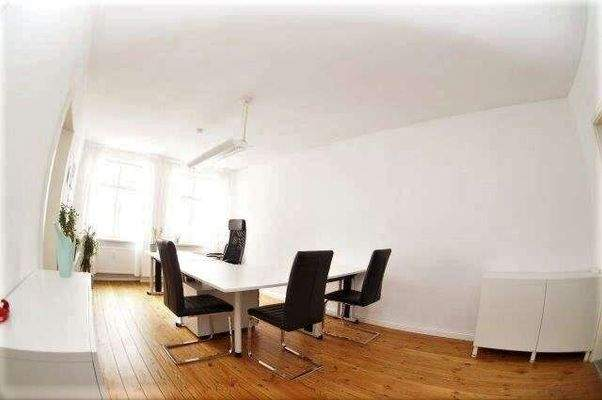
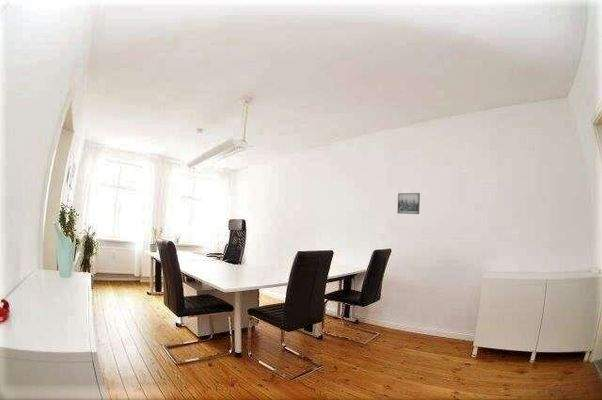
+ wall art [397,192,421,215]
